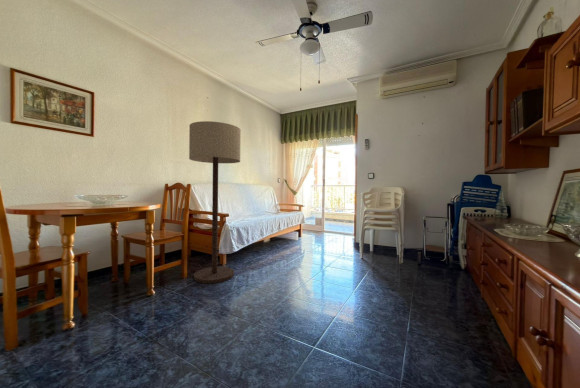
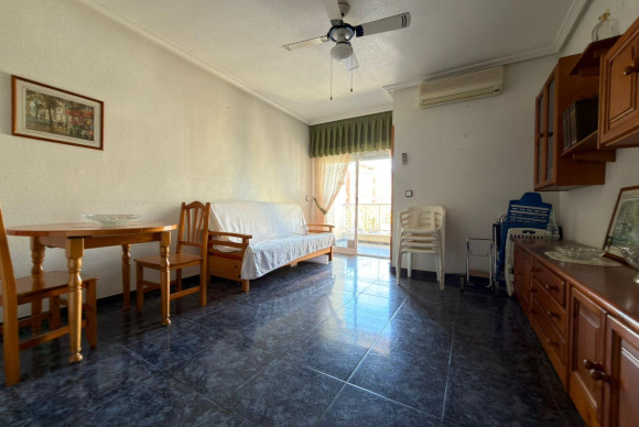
- floor lamp [188,120,242,284]
